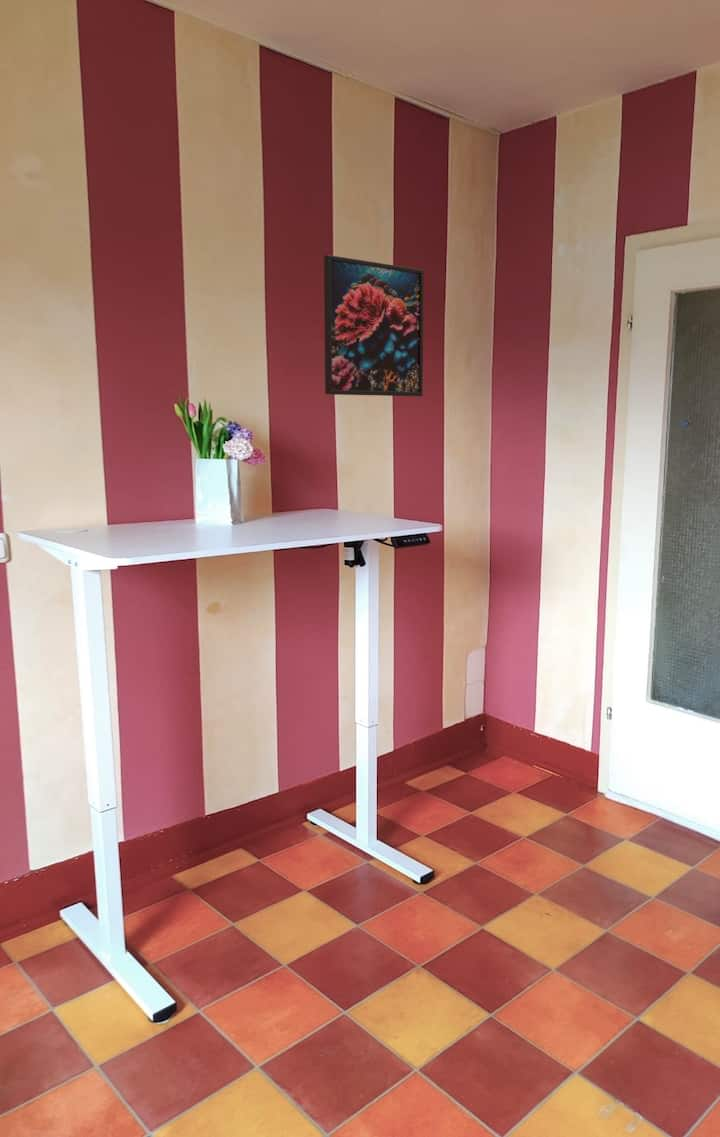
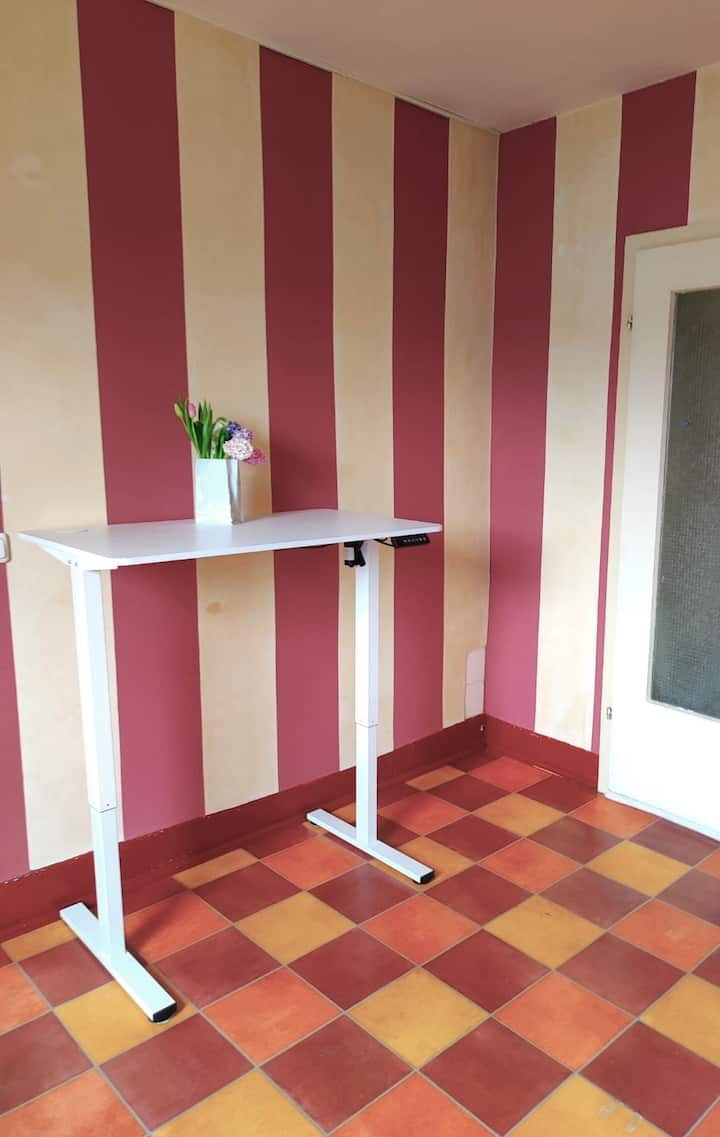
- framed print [323,254,425,397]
